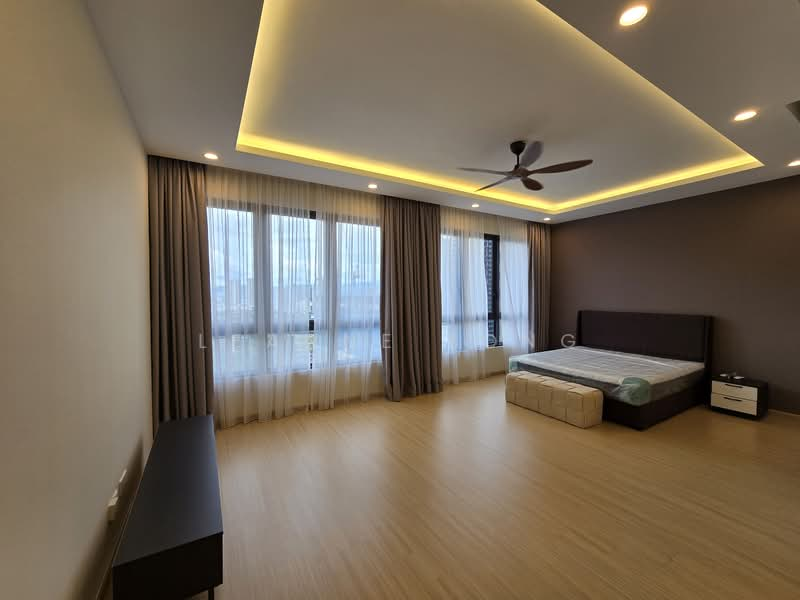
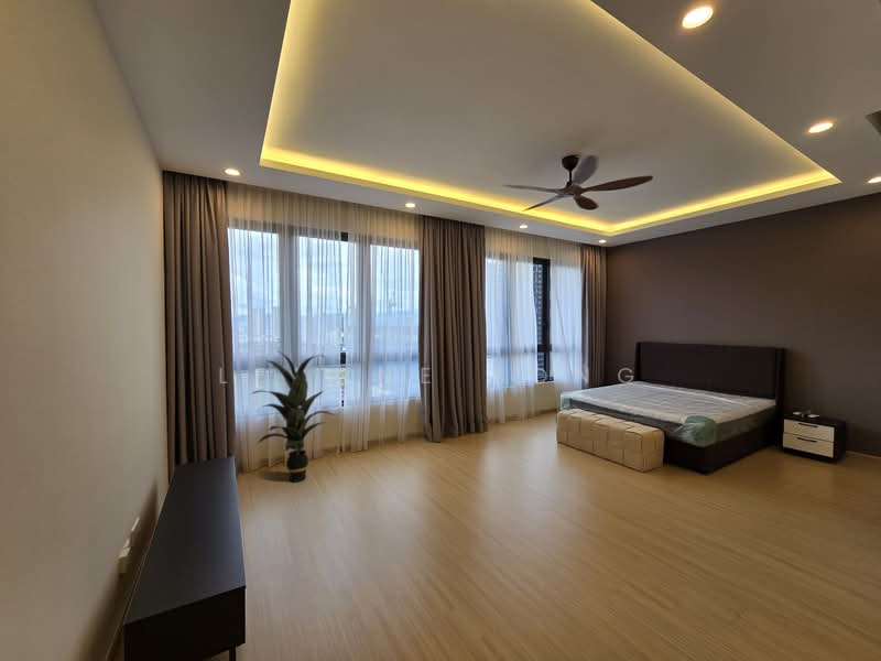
+ indoor plant [250,350,335,484]
